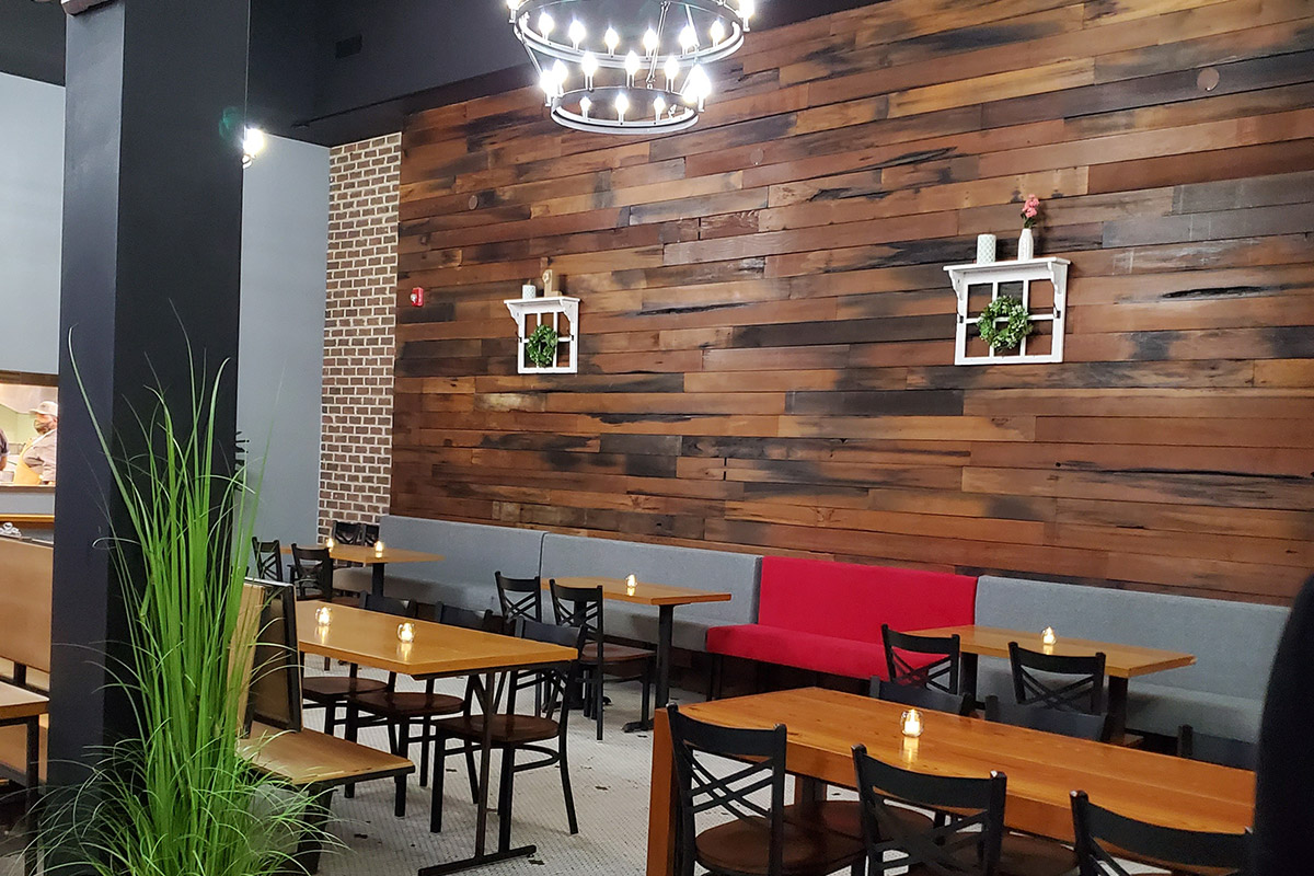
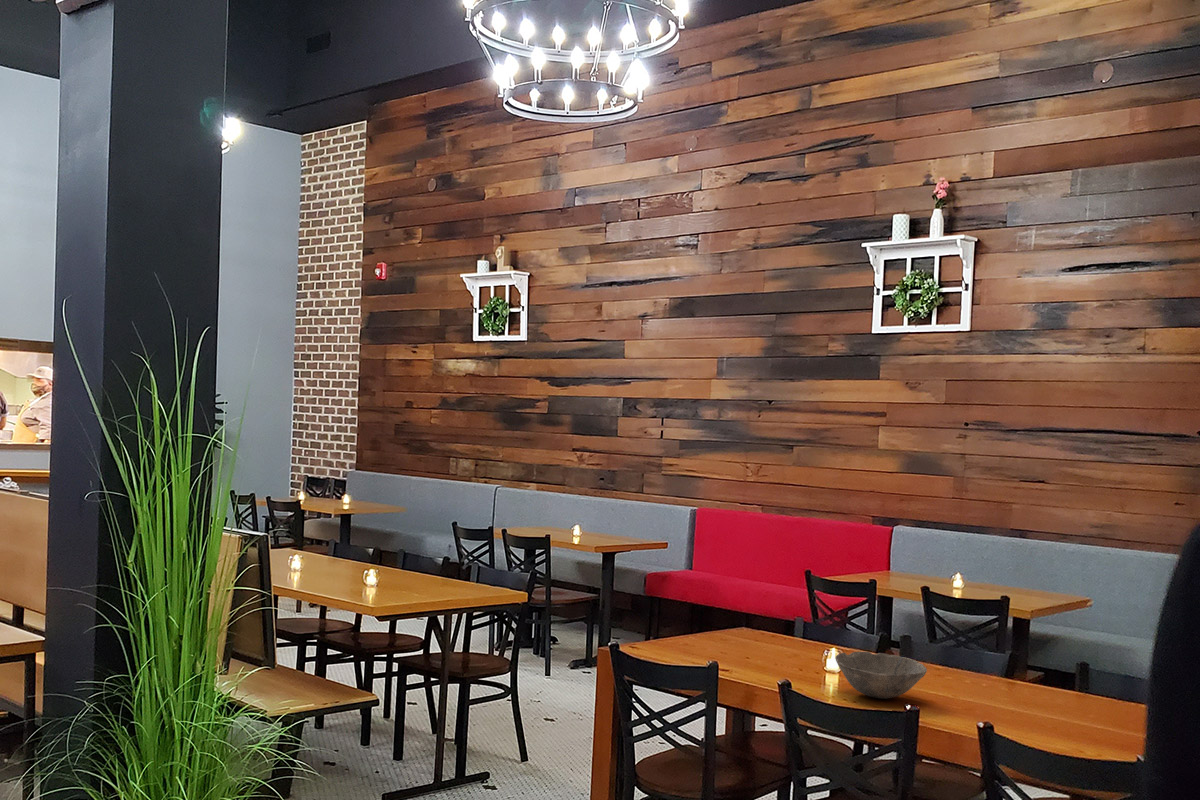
+ bowl [834,651,928,700]
